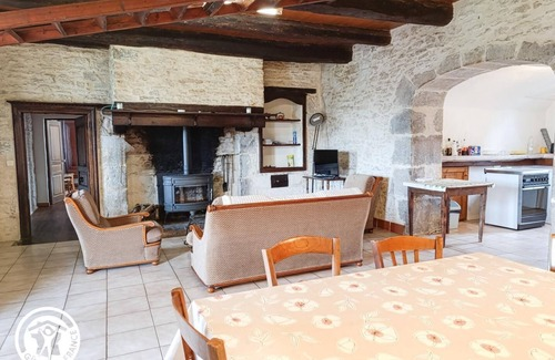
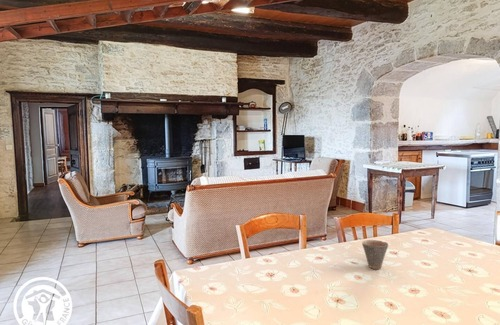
+ cup [361,239,389,270]
